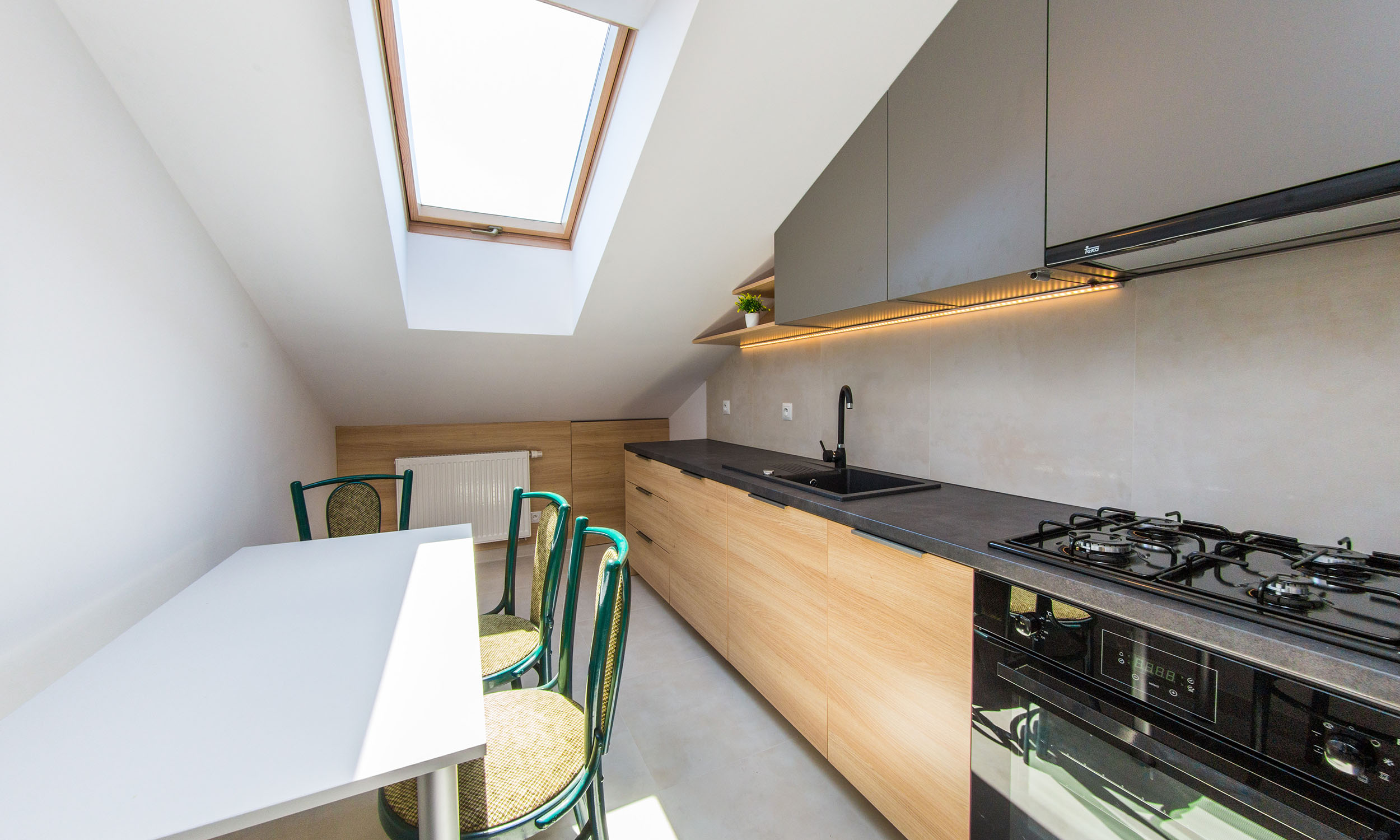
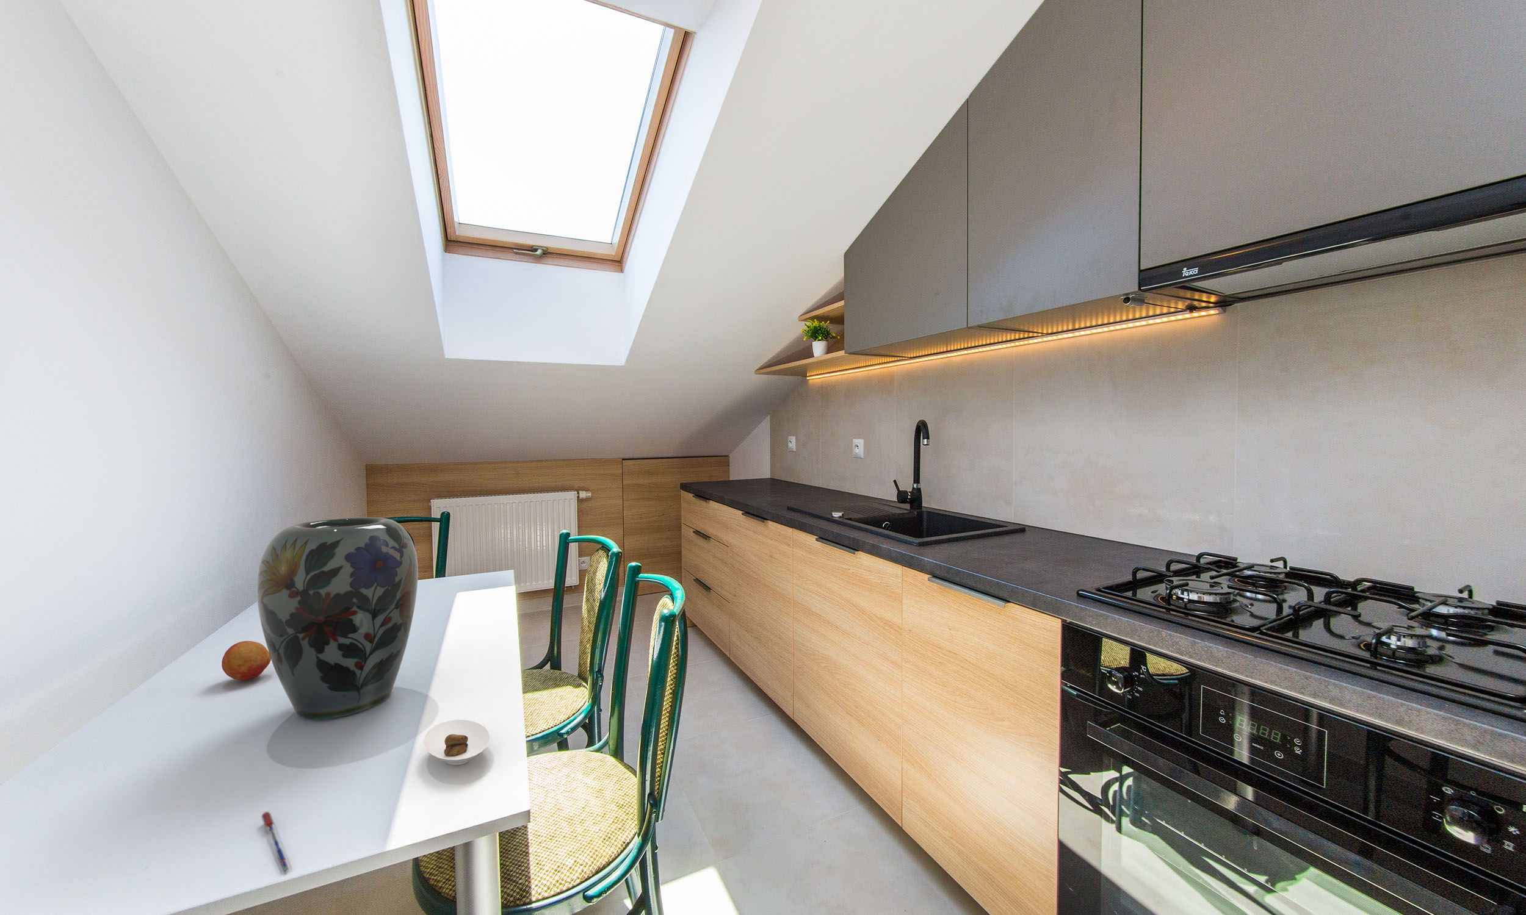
+ fruit [221,640,271,681]
+ pen [261,810,292,874]
+ saucer [423,719,492,766]
+ vase [256,516,419,720]
